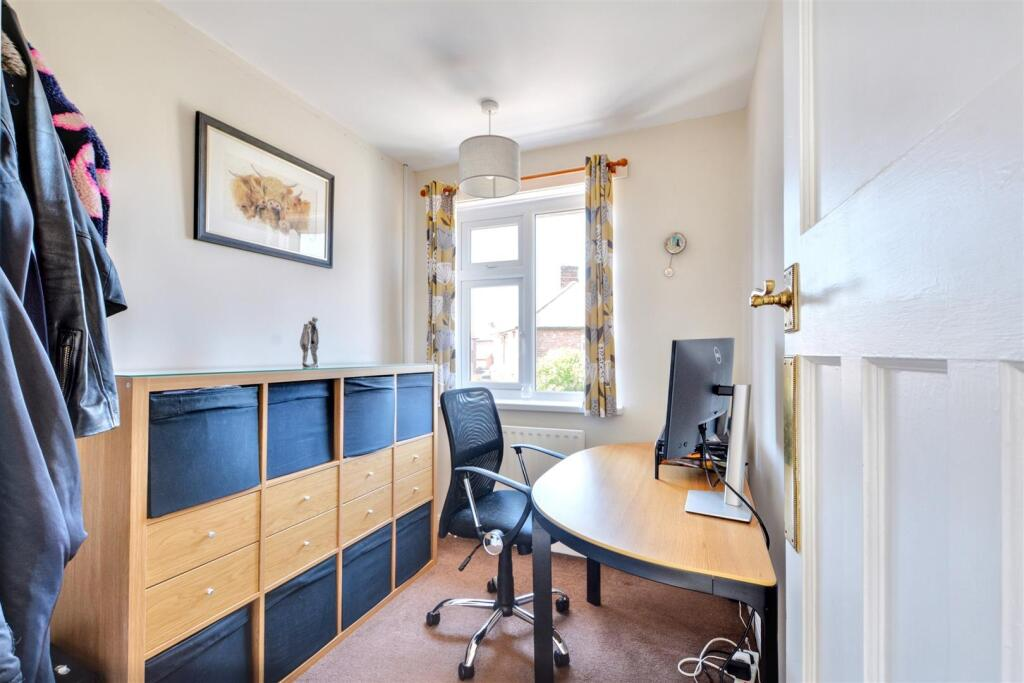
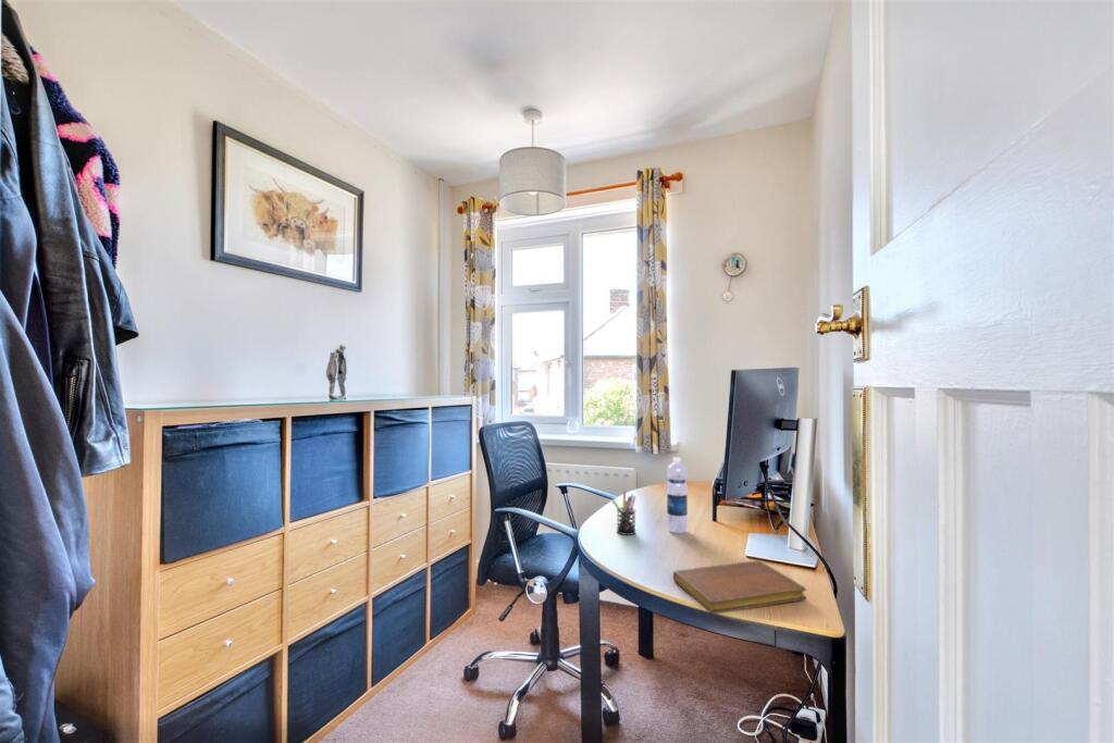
+ notebook [672,559,808,615]
+ water bottle [666,456,689,534]
+ pen holder [610,491,636,536]
